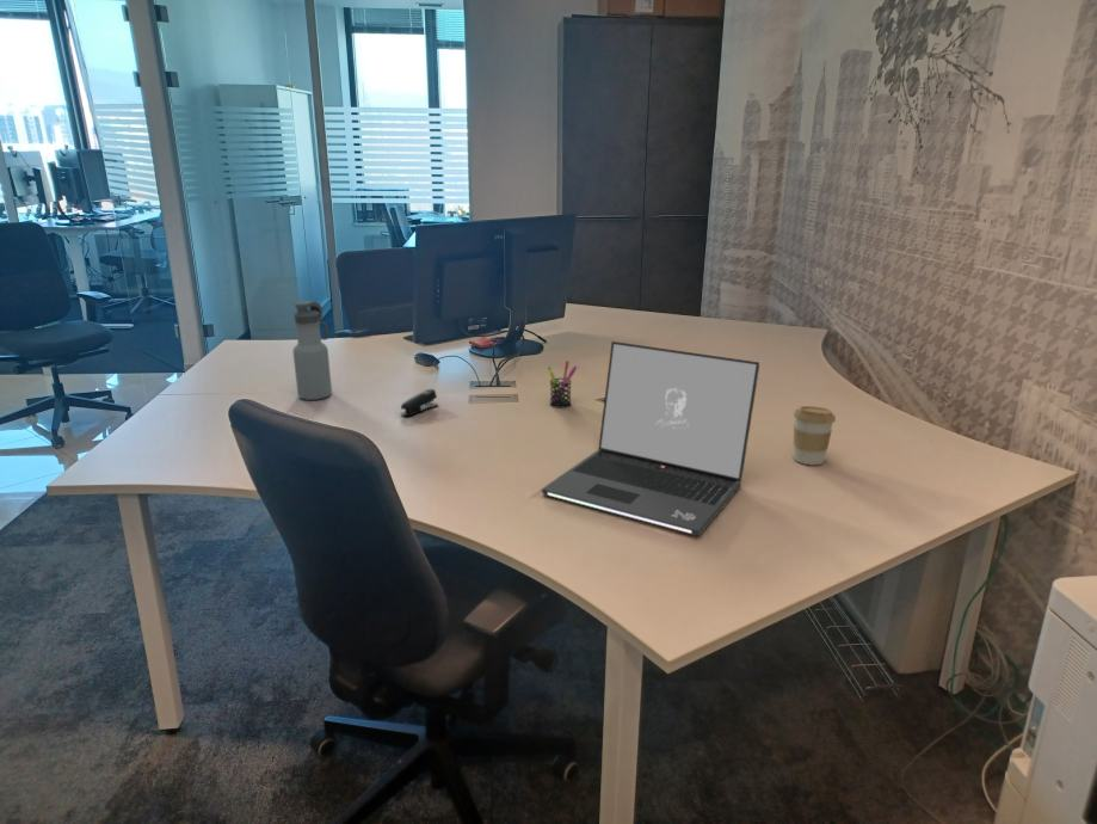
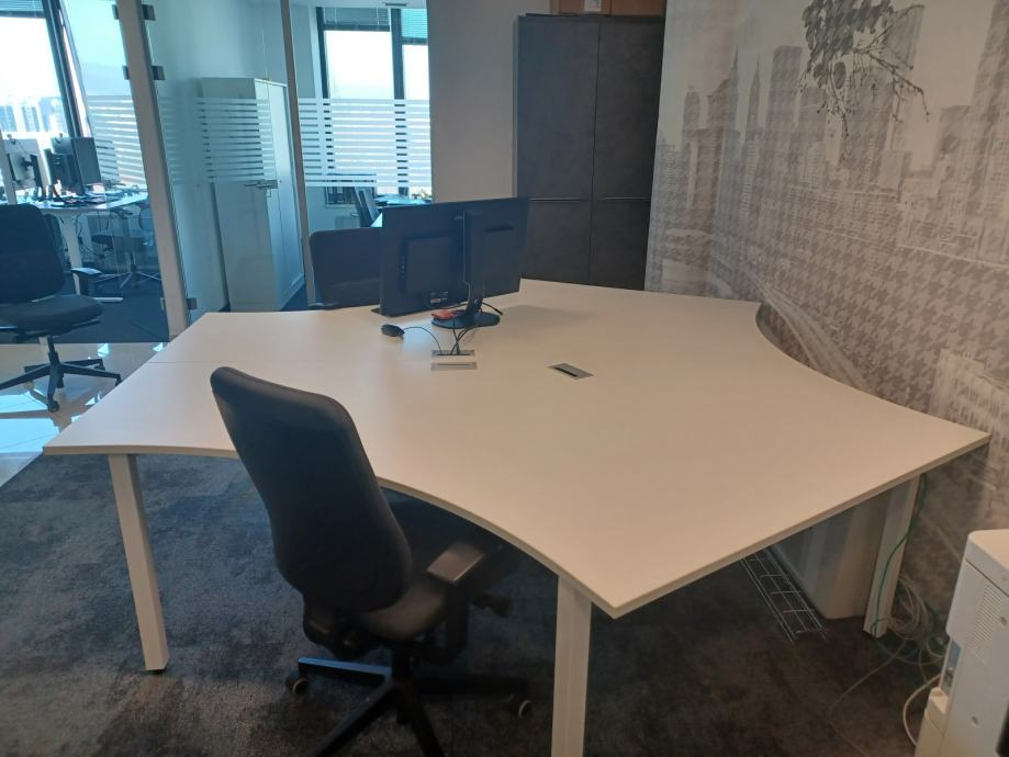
- stapler [399,387,439,417]
- laptop [541,340,760,537]
- pen holder [547,359,578,410]
- coffee cup [793,405,837,466]
- water bottle [291,300,333,401]
